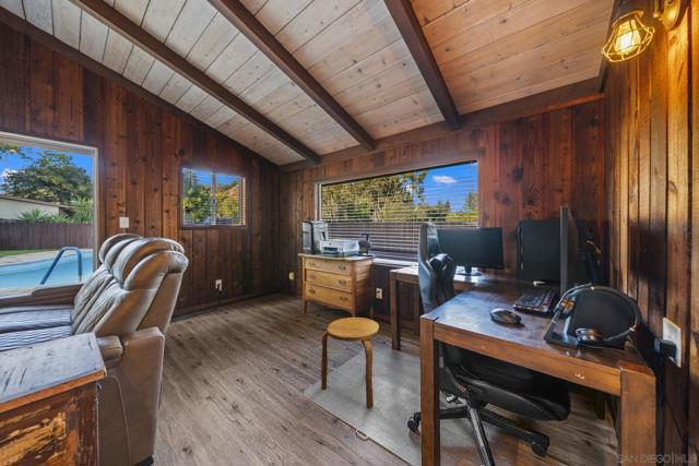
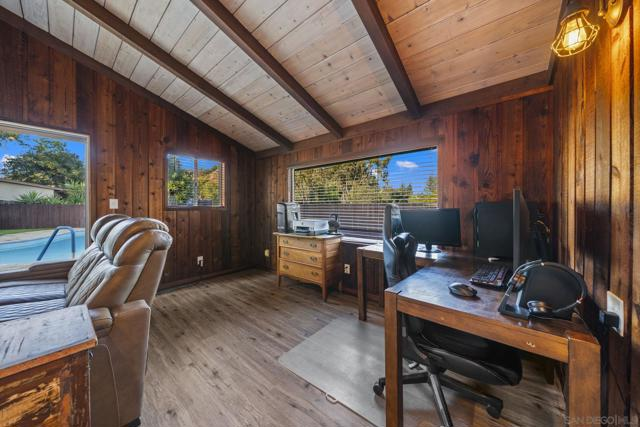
- stool [320,316,380,409]
